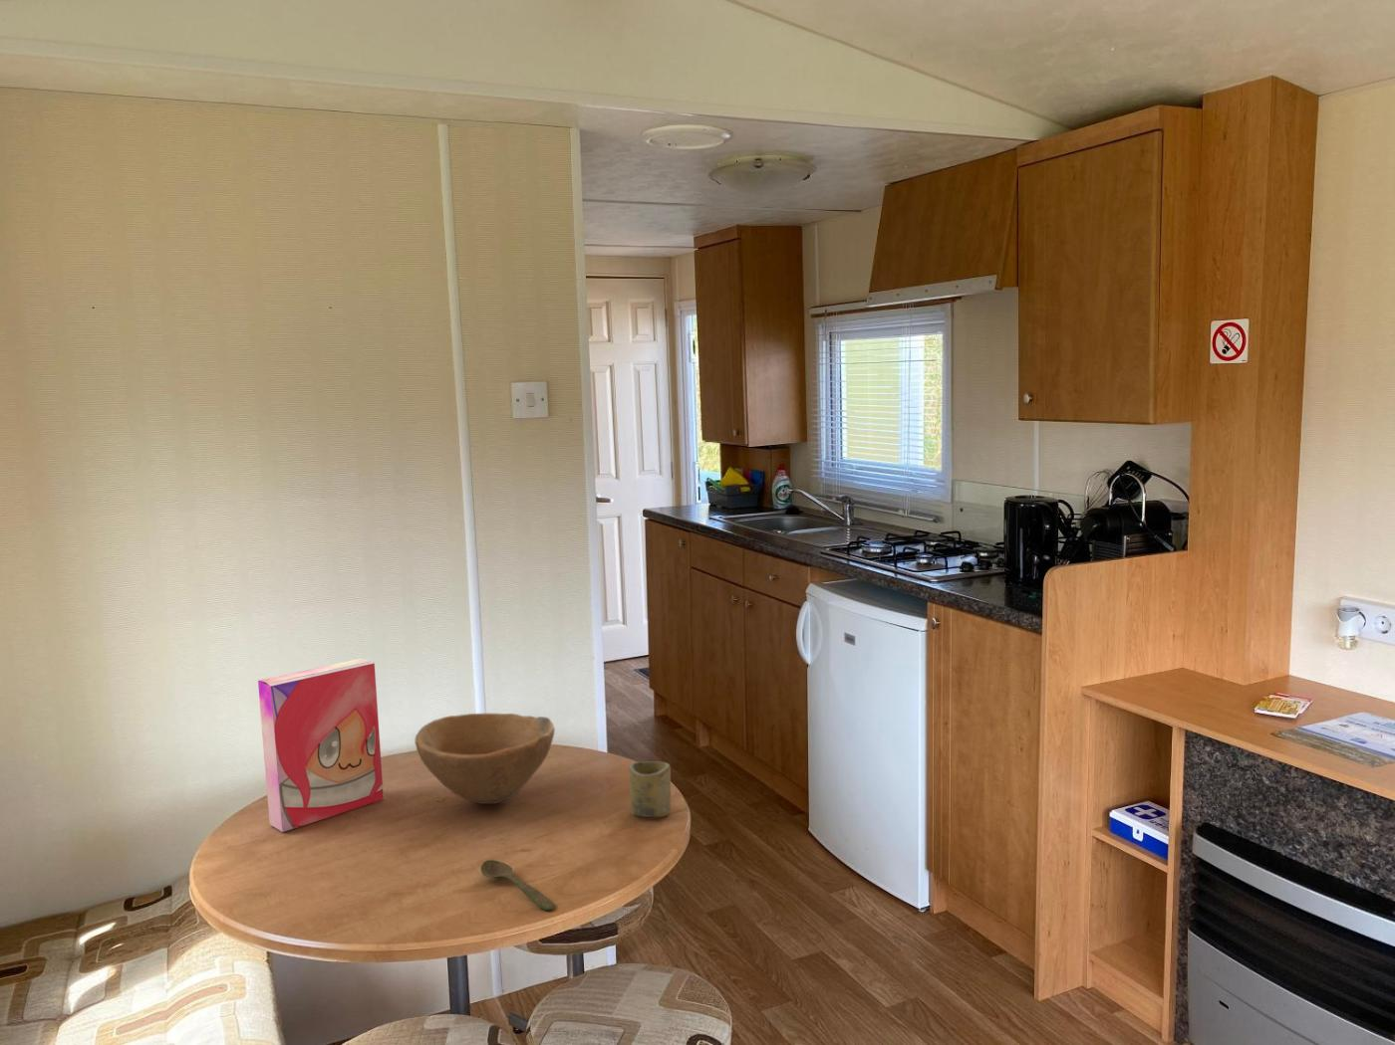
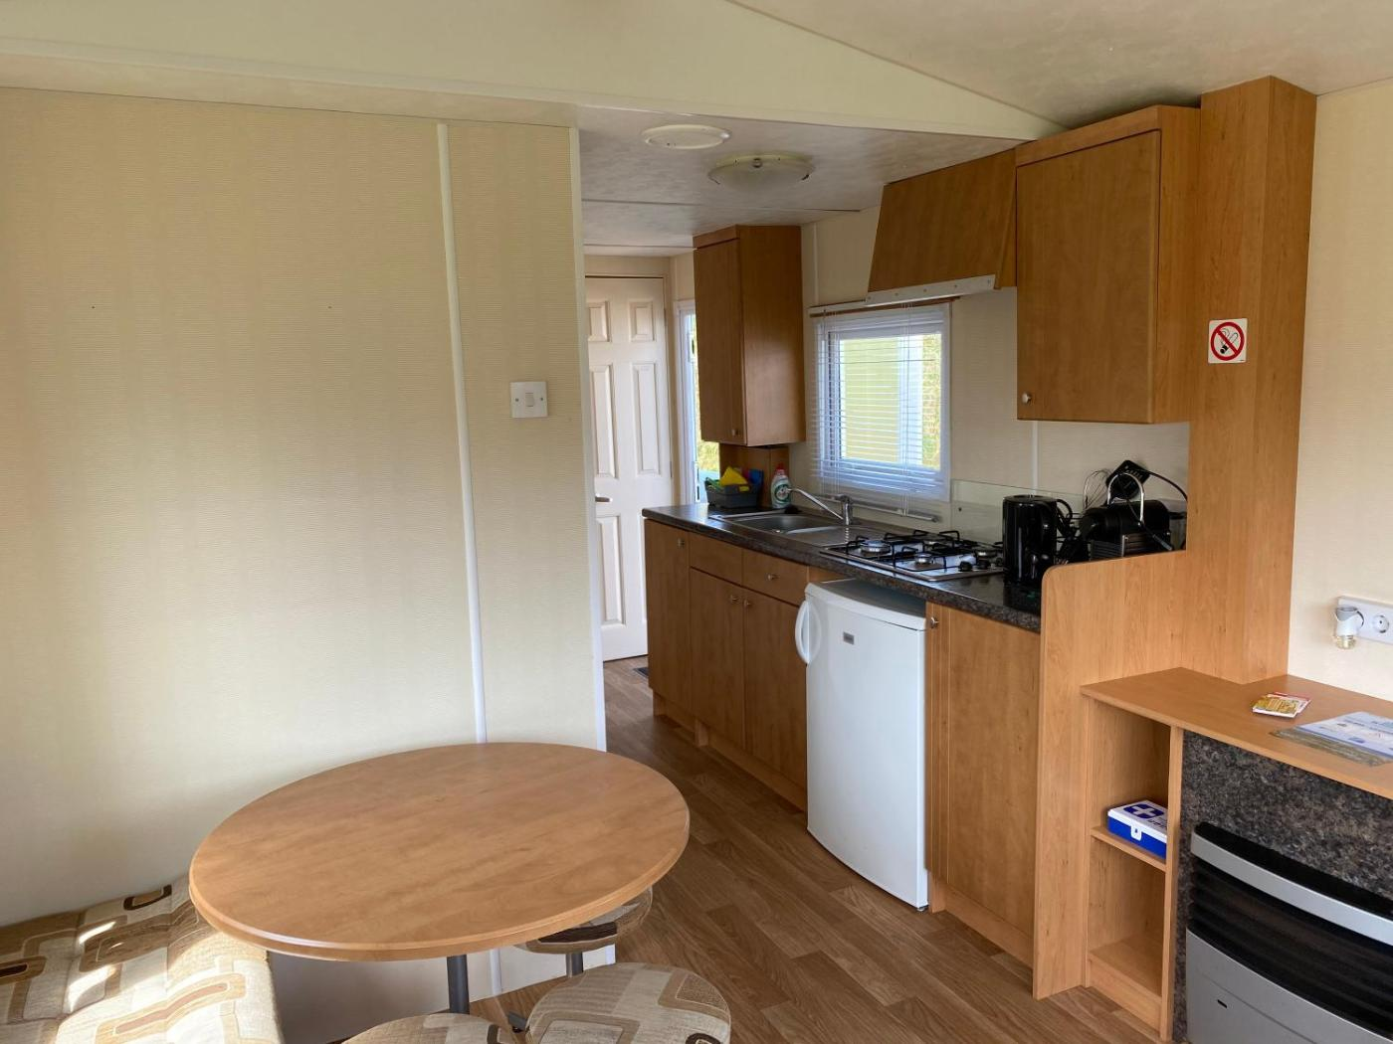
- cup [628,761,671,818]
- bowl [413,712,556,805]
- spoon [480,858,556,912]
- cereal box [257,658,384,833]
